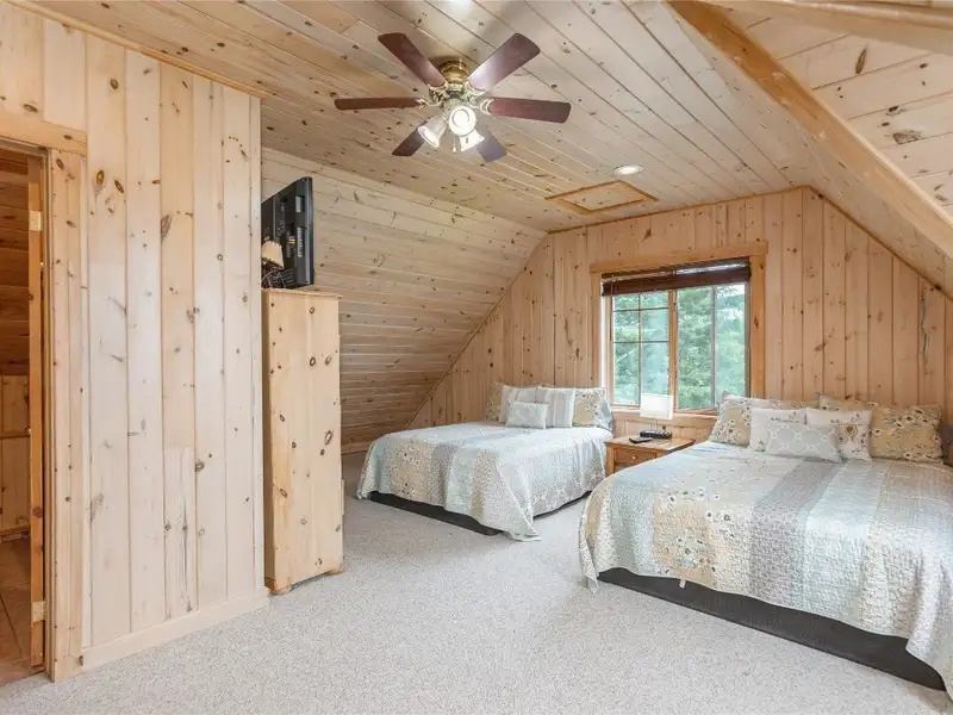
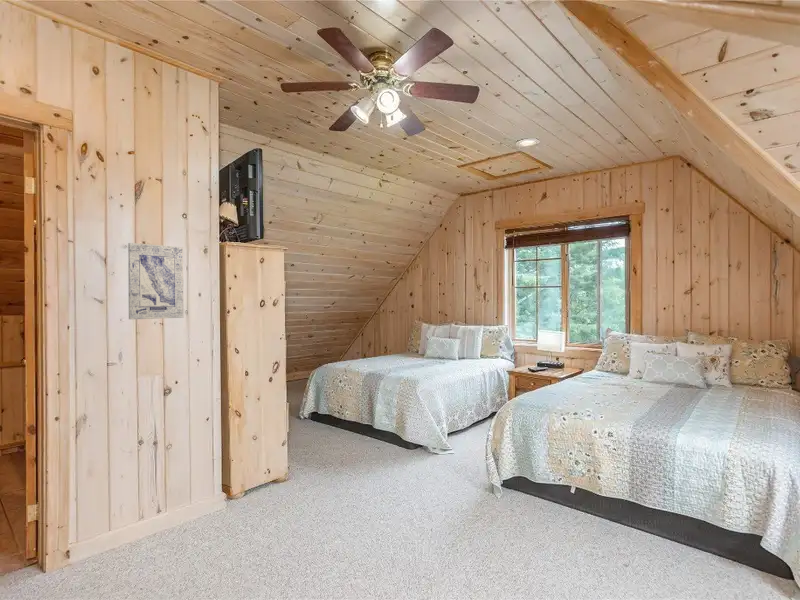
+ wall art [127,242,185,320]
